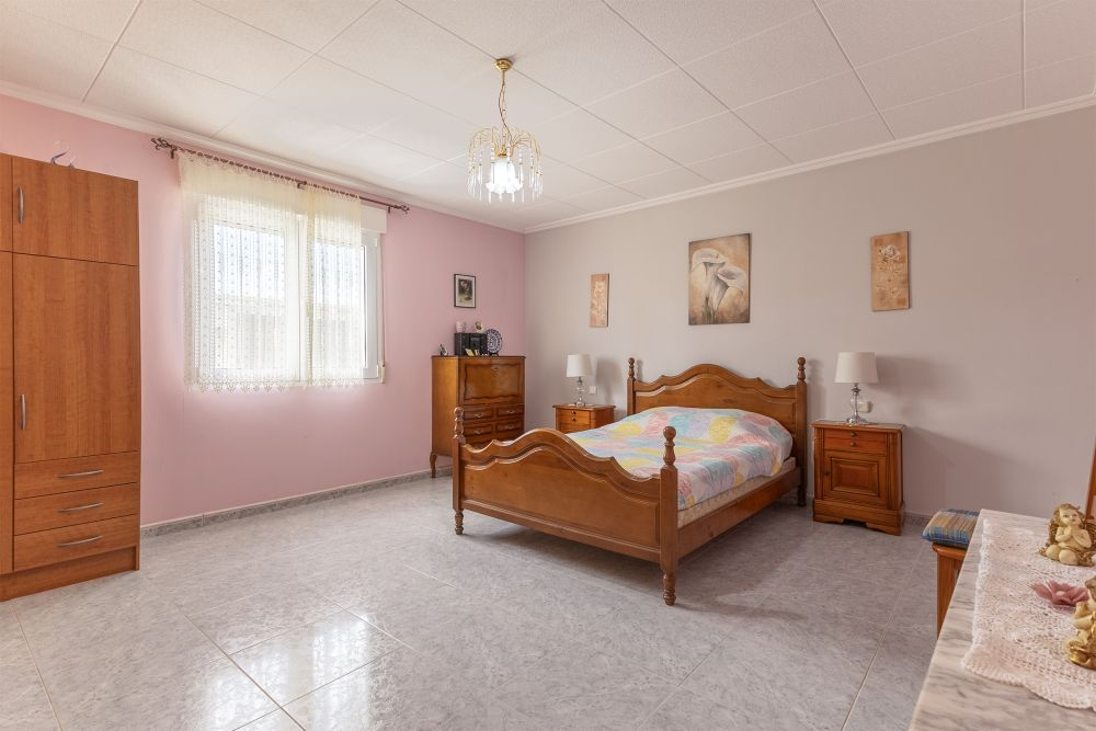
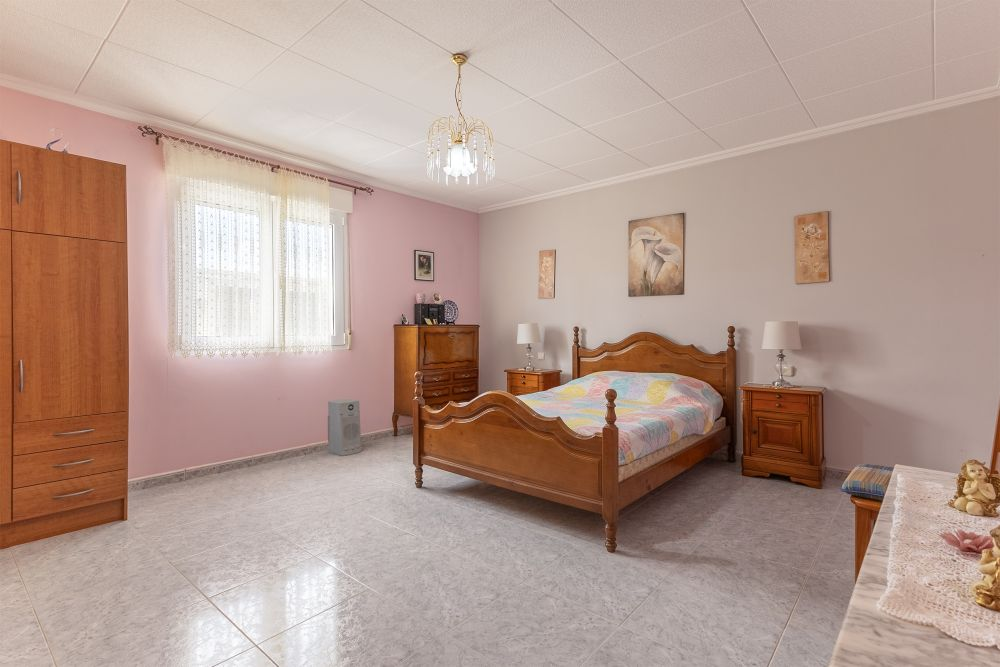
+ air purifier [327,398,363,457]
